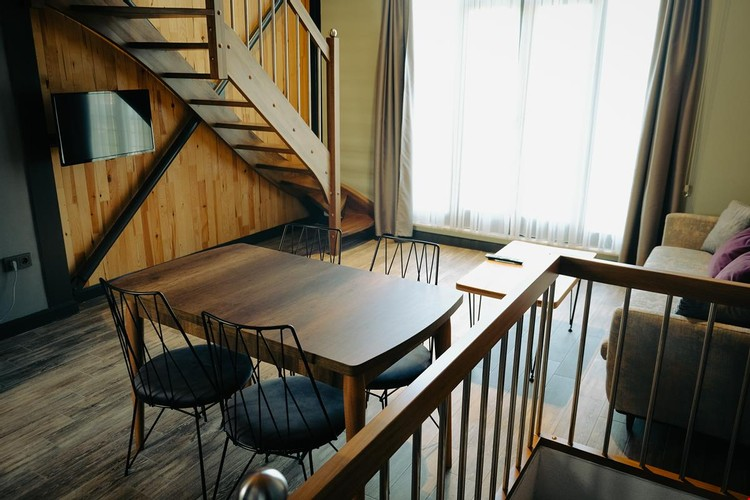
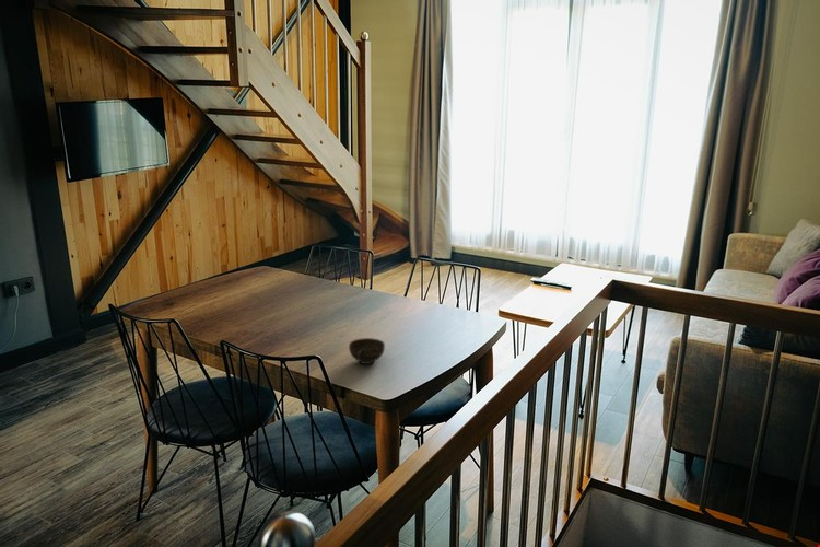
+ cup [348,337,386,365]
